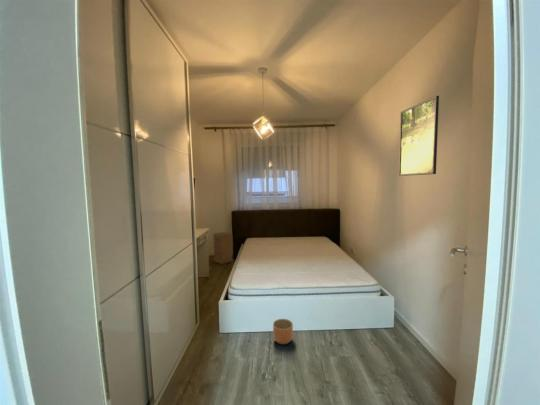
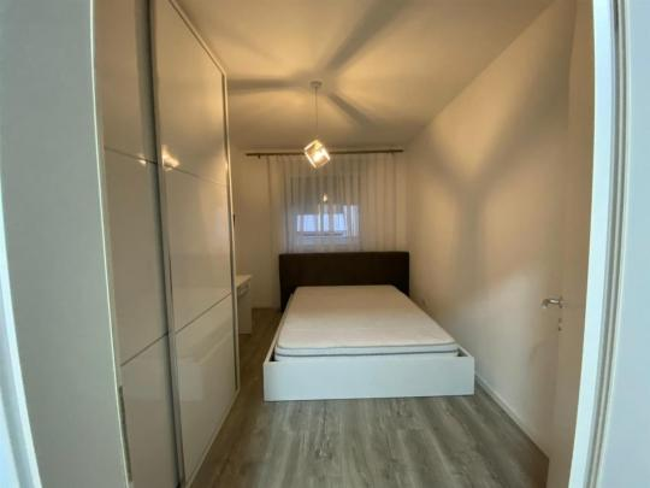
- planter [272,318,294,345]
- nightstand [212,231,234,265]
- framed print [398,95,440,177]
